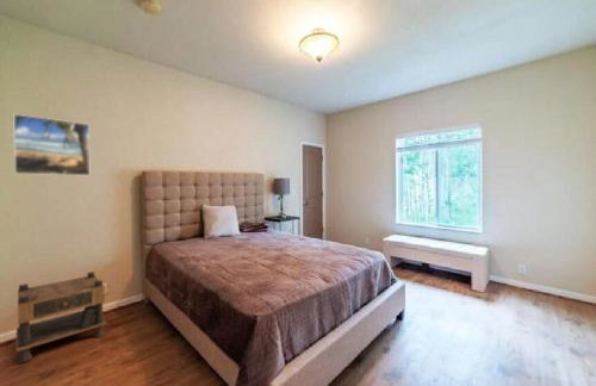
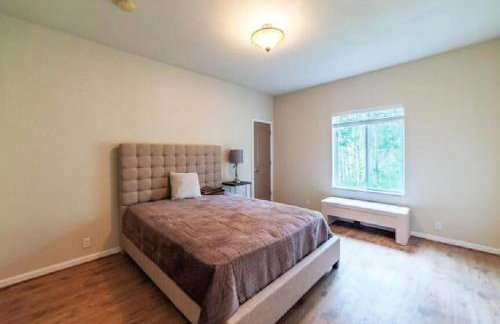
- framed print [13,113,91,176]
- nightstand [14,270,107,365]
